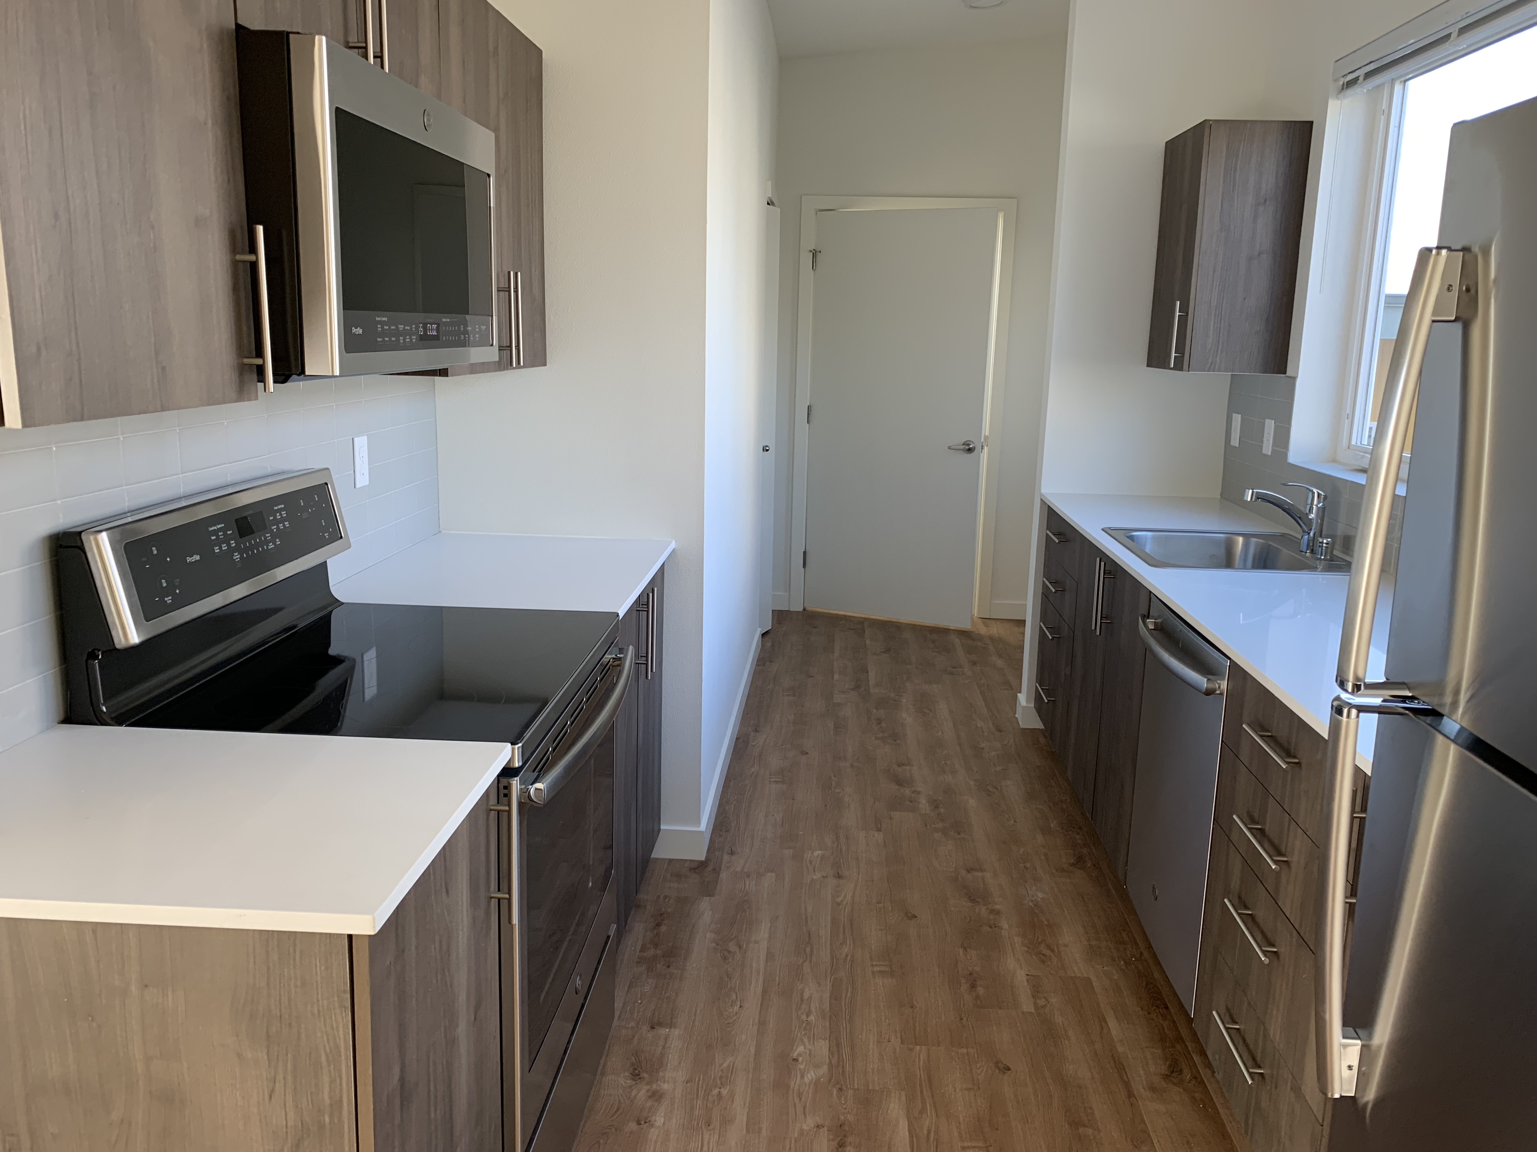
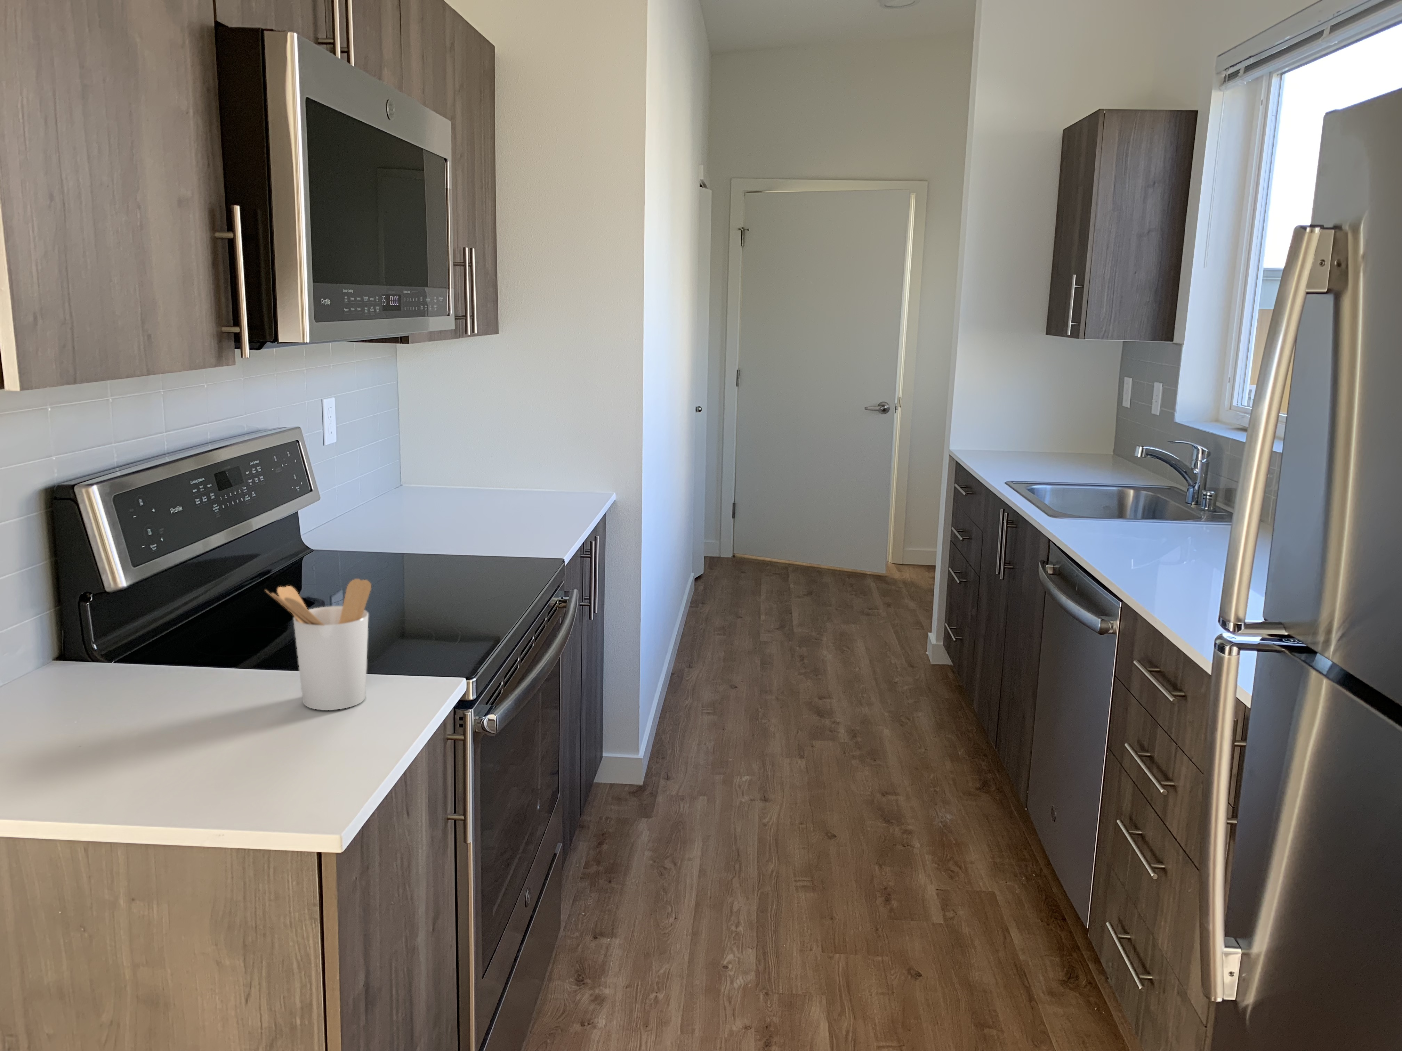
+ utensil holder [265,578,372,710]
